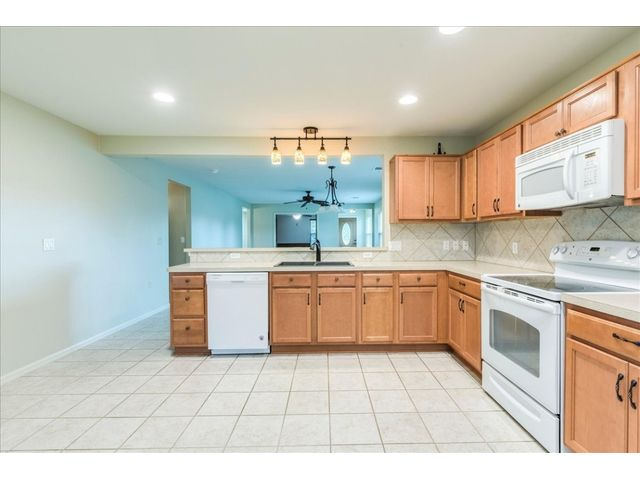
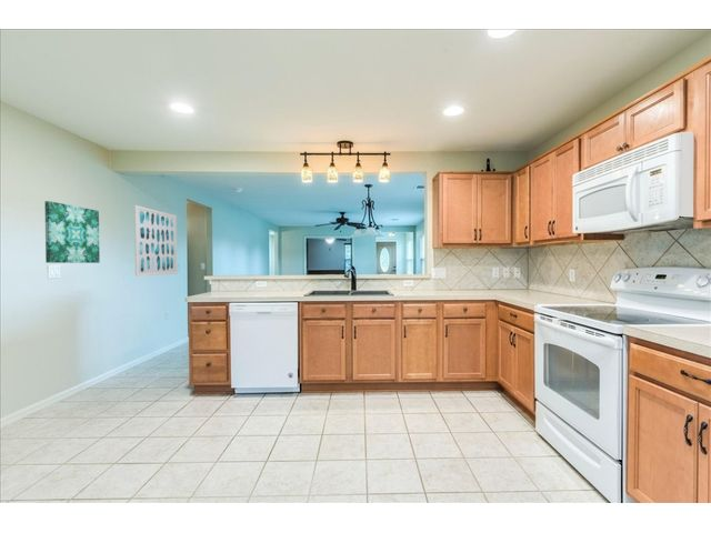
+ wall art [133,204,178,278]
+ wall art [43,200,101,264]
